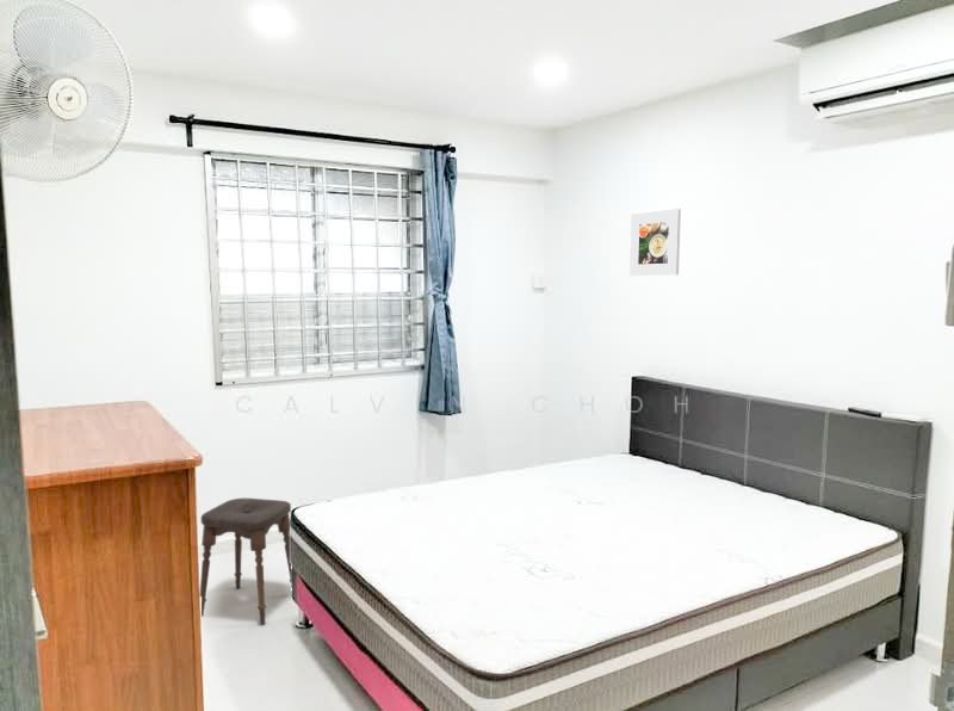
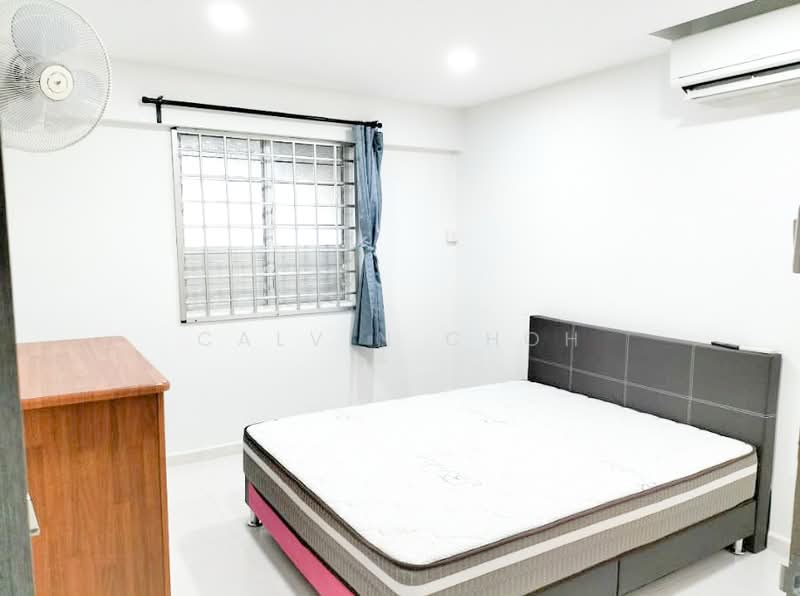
- stool [199,496,293,625]
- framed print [628,208,682,277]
